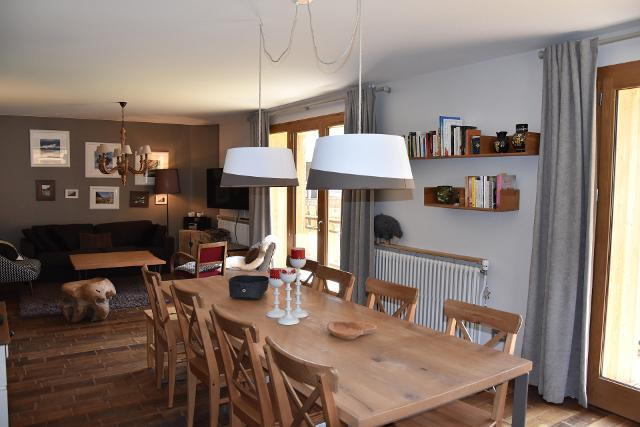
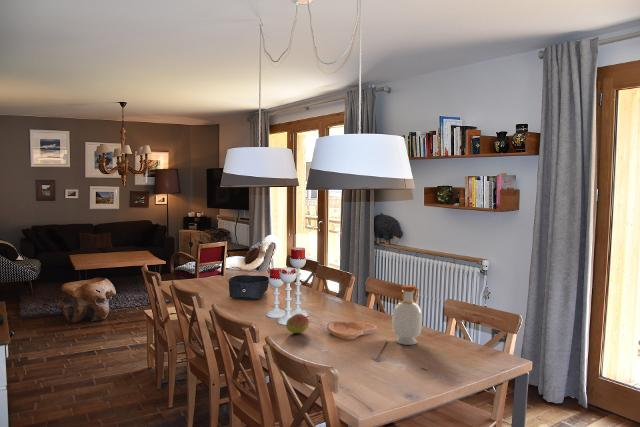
+ bottle [391,284,423,346]
+ fruit [285,313,310,334]
